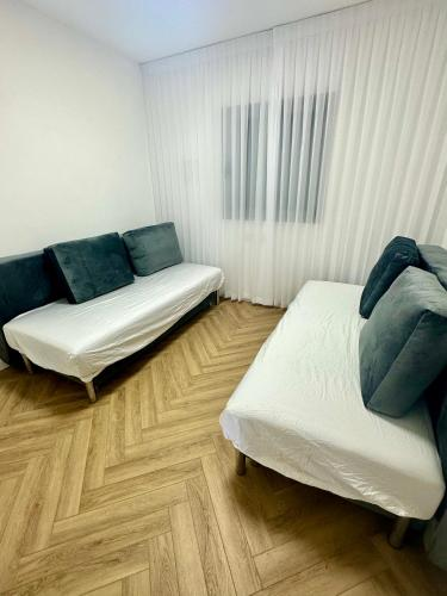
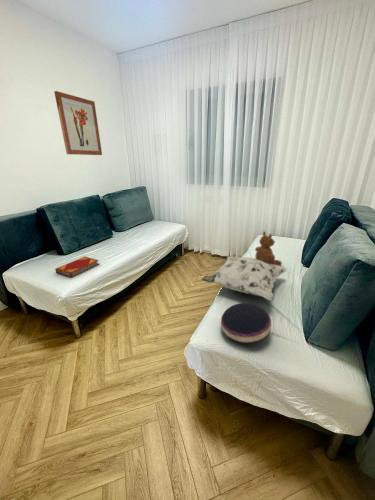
+ hardback book [54,255,100,279]
+ wall art [53,90,103,156]
+ cushion [220,302,273,344]
+ teddy bear [254,230,283,266]
+ decorative pillow [201,255,288,301]
